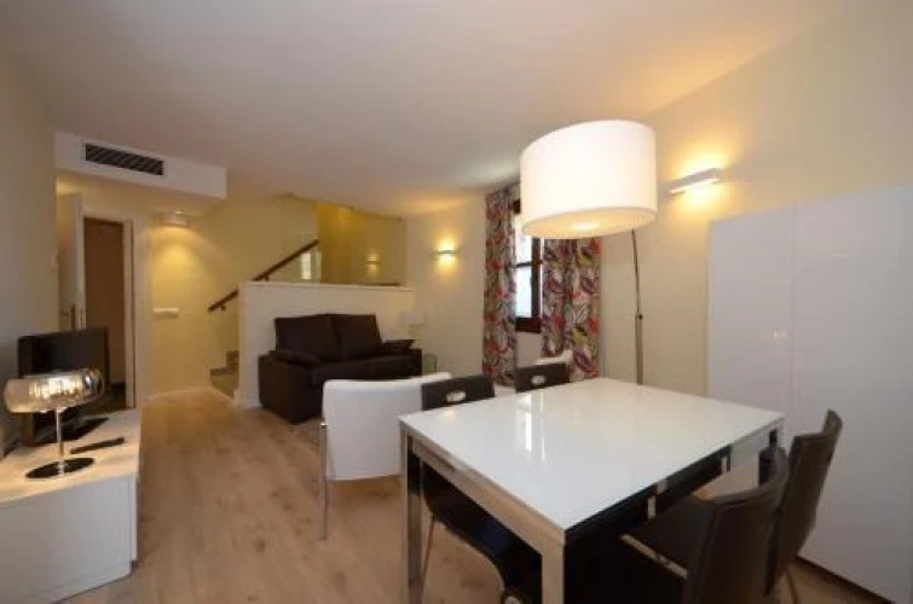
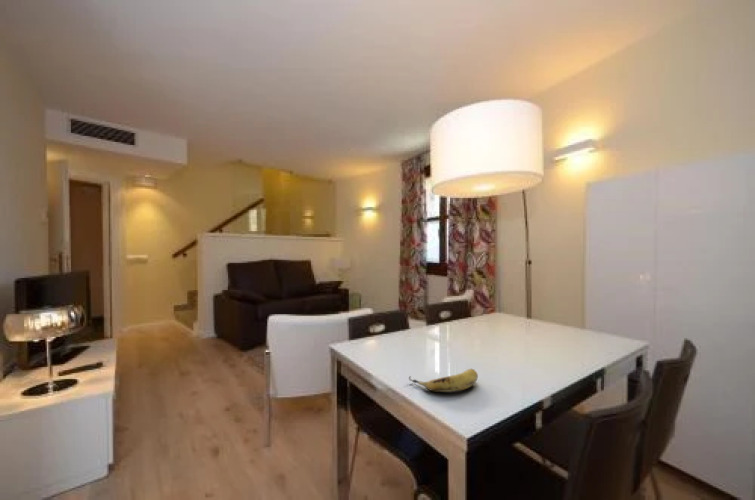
+ fruit [408,368,479,393]
